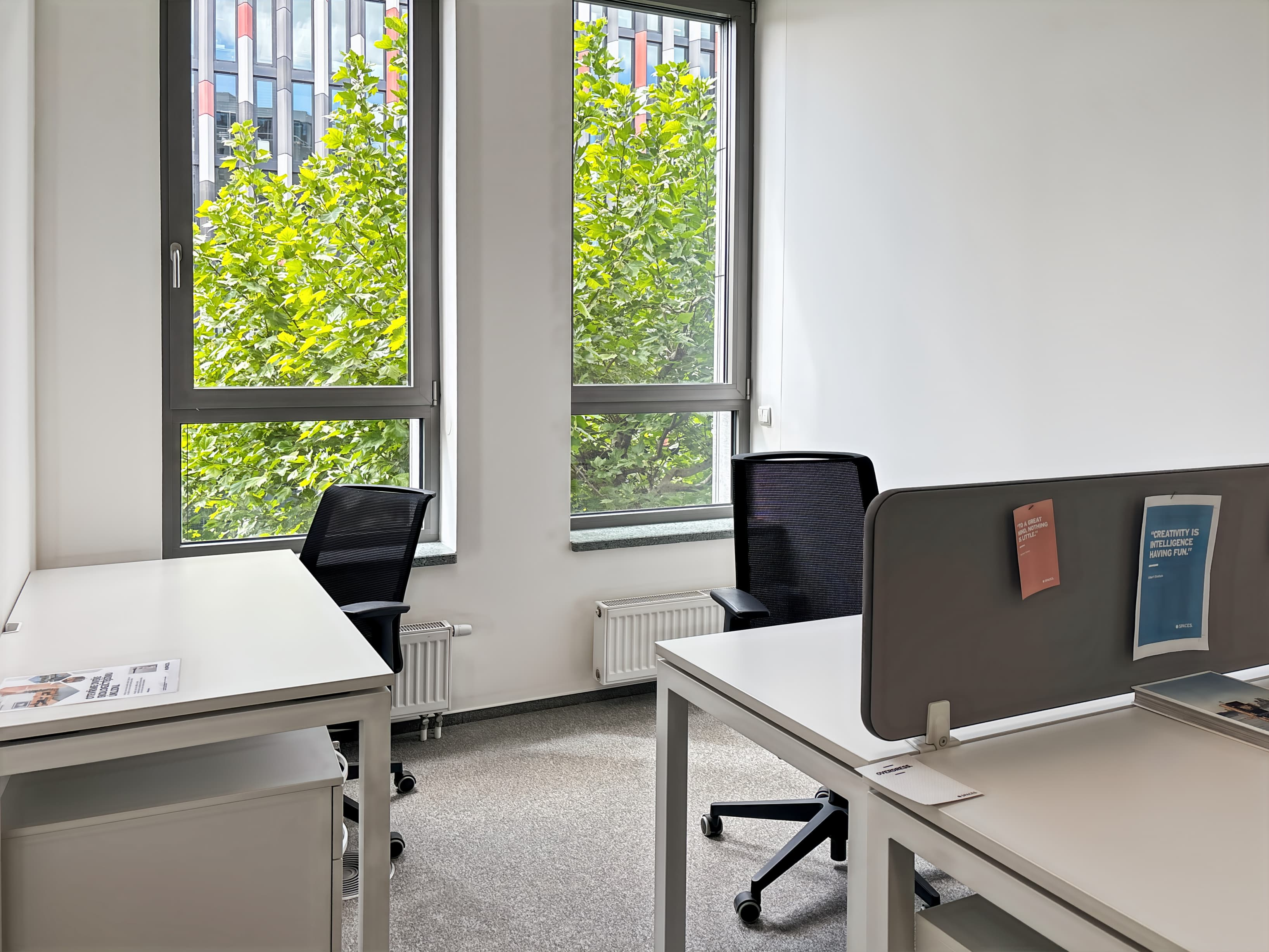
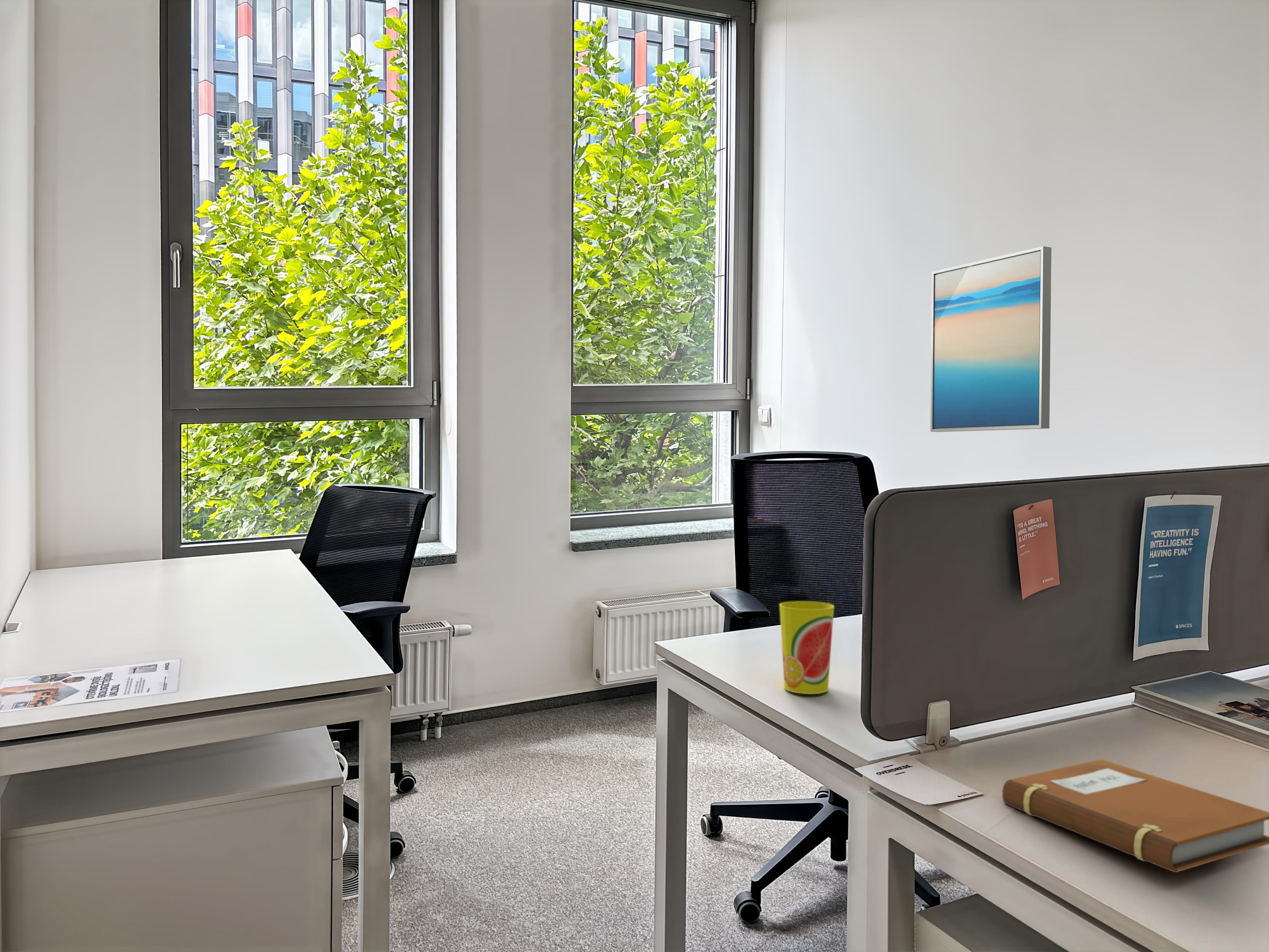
+ wall art [930,246,1052,432]
+ notebook [1002,759,1269,873]
+ cup [779,601,835,695]
